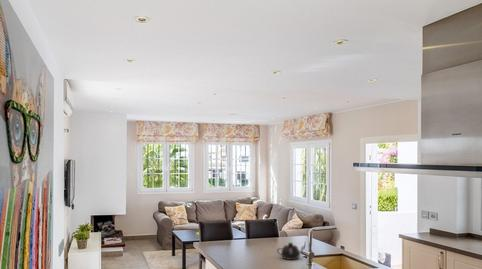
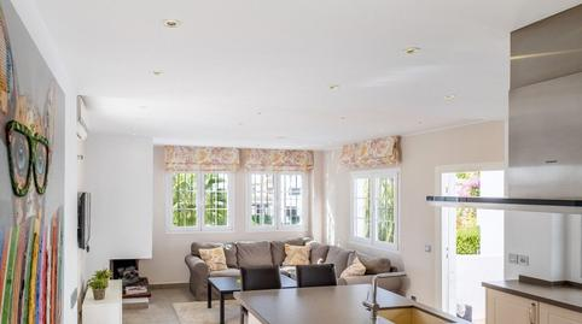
- teapot [276,241,306,261]
